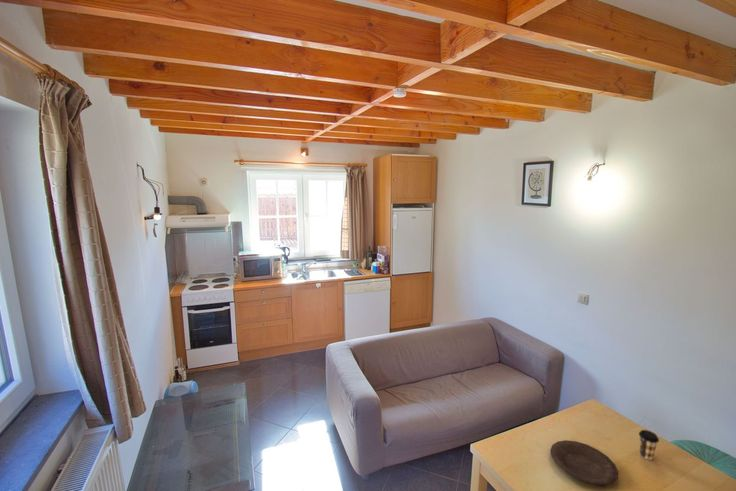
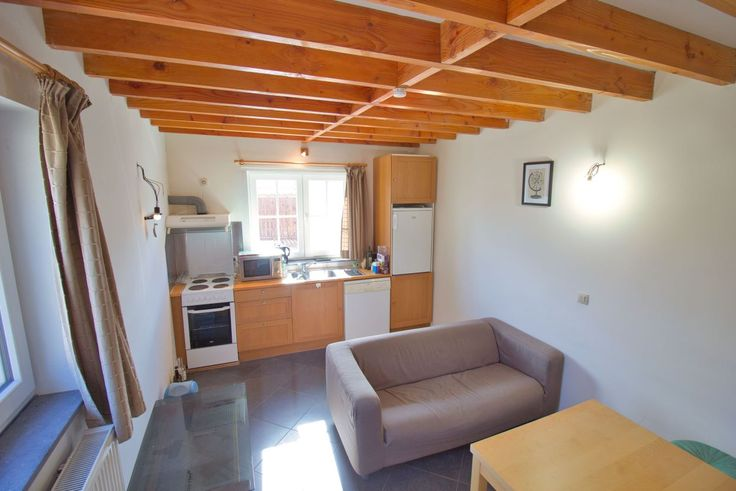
- coffee cup [638,429,660,461]
- plate [549,439,619,486]
